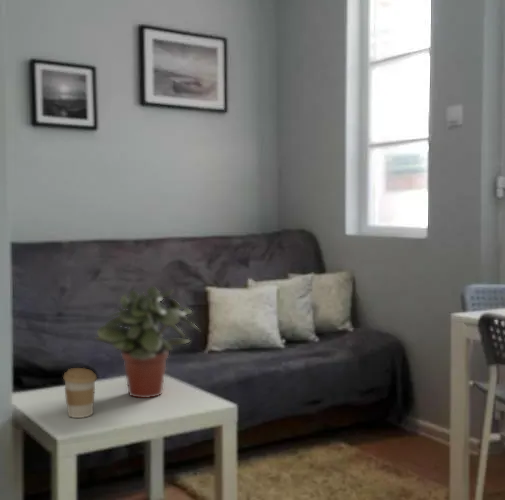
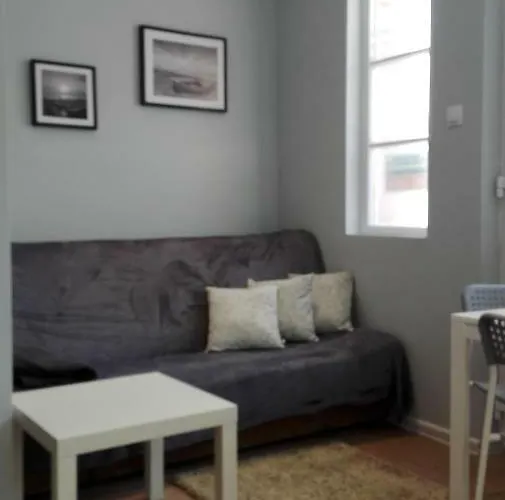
- potted plant [94,285,201,399]
- coffee cup [62,367,98,419]
